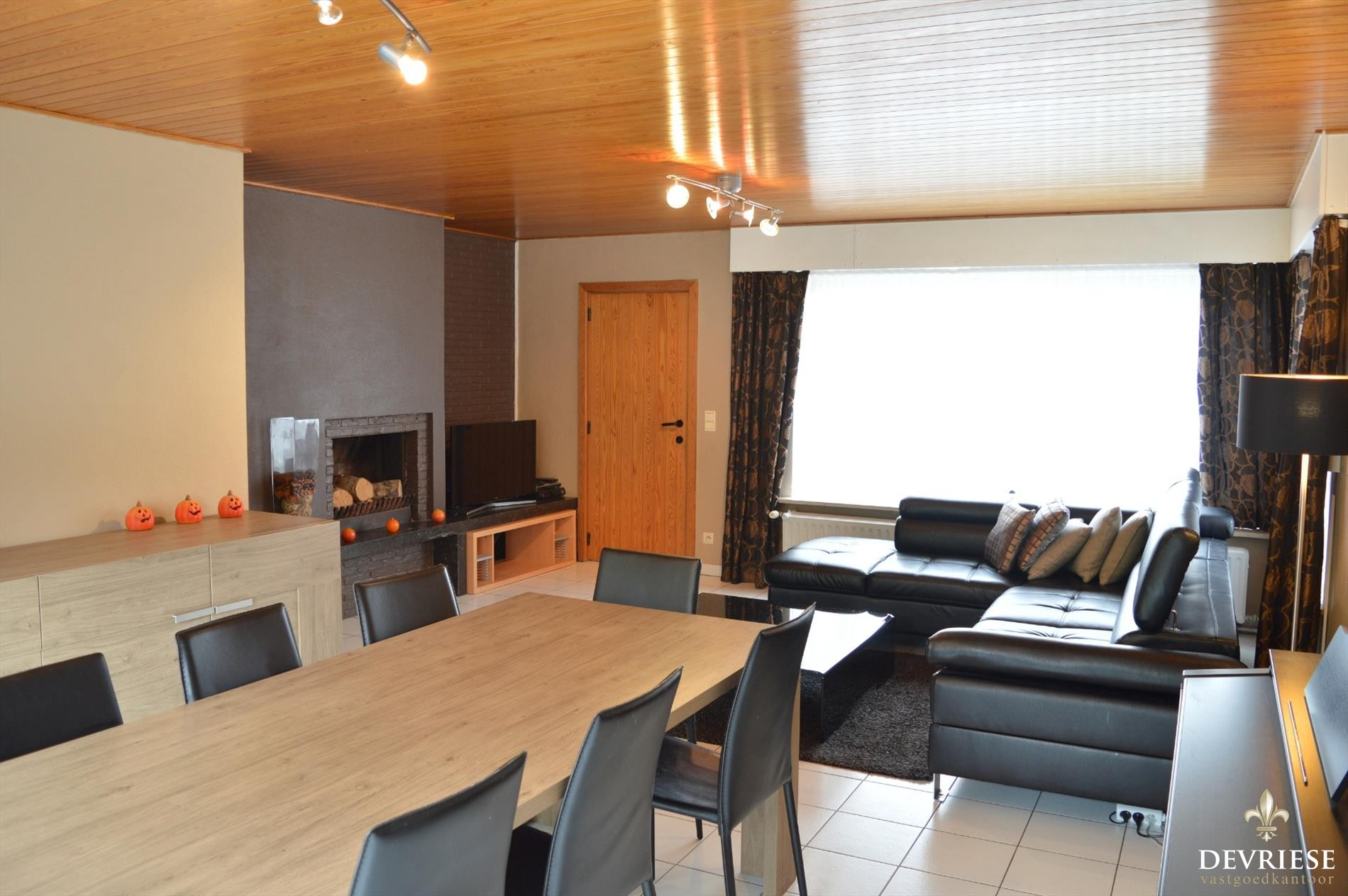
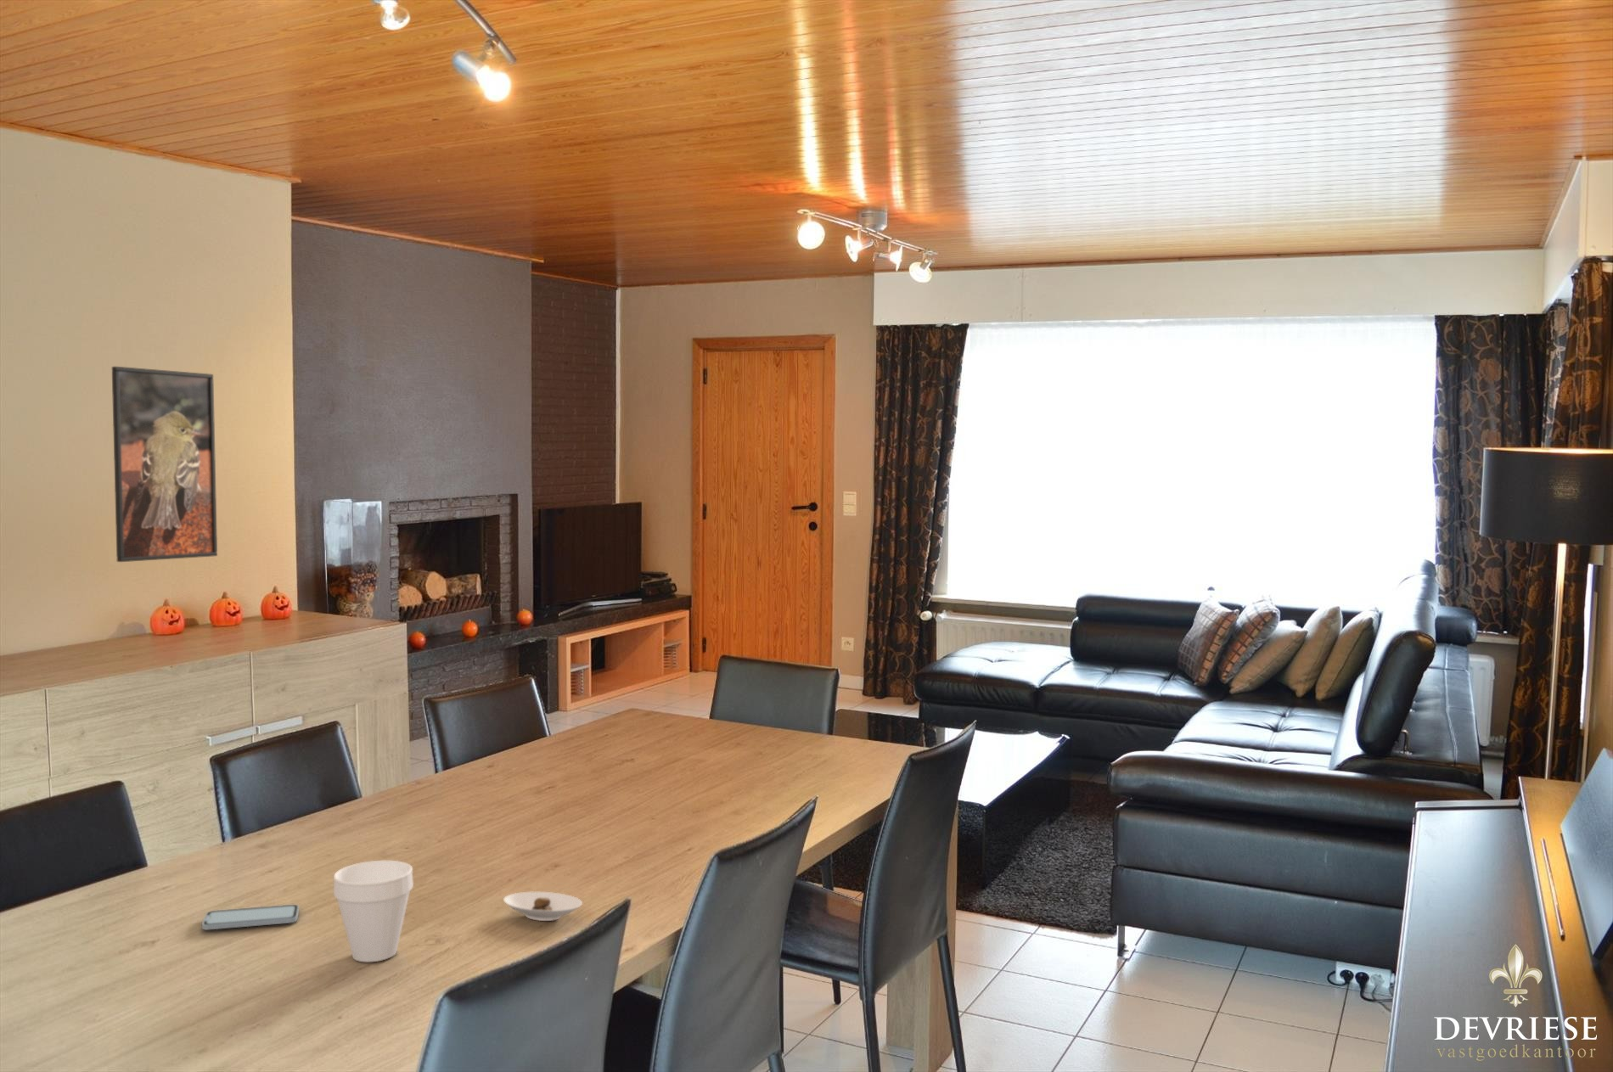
+ saucer [503,891,583,921]
+ cup [333,860,414,962]
+ smartphone [201,904,299,931]
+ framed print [111,366,218,562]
